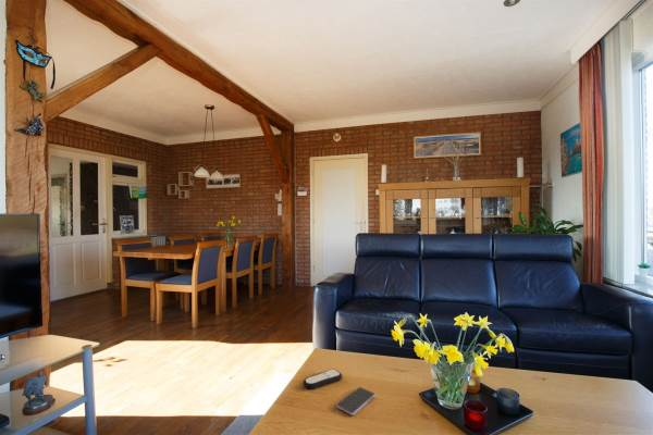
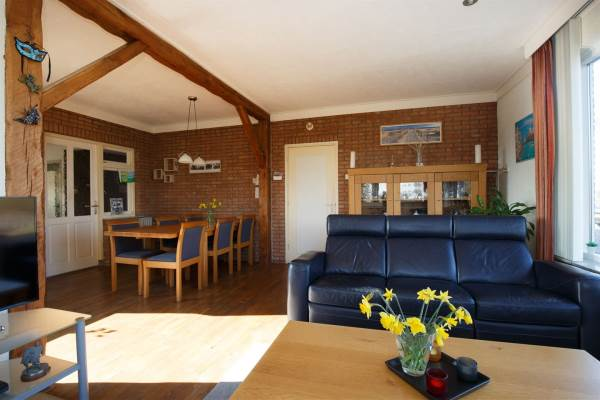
- smartphone [335,386,377,417]
- remote control [303,368,343,389]
